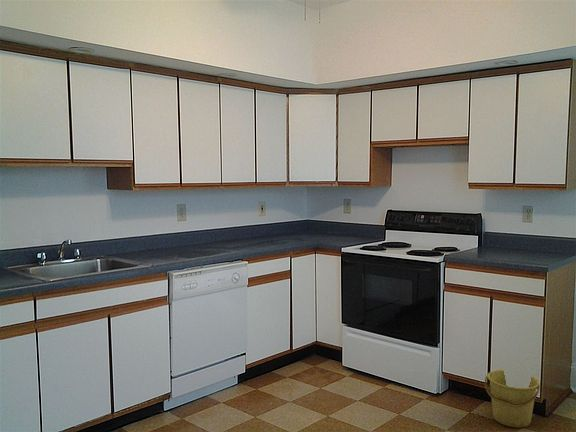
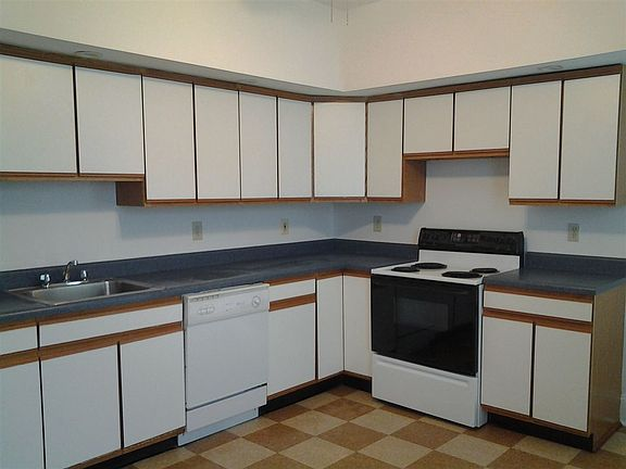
- bucket [484,369,541,429]
